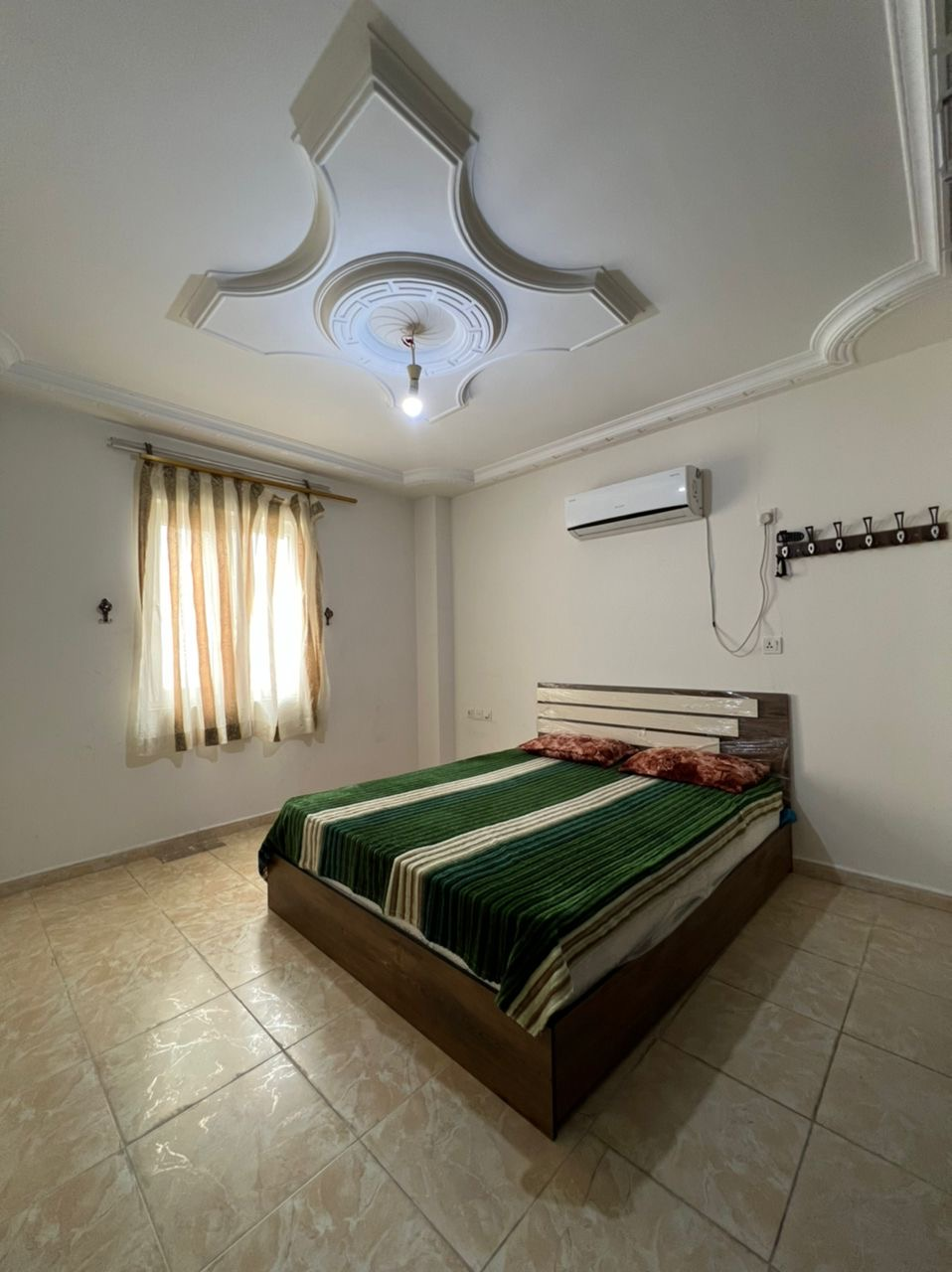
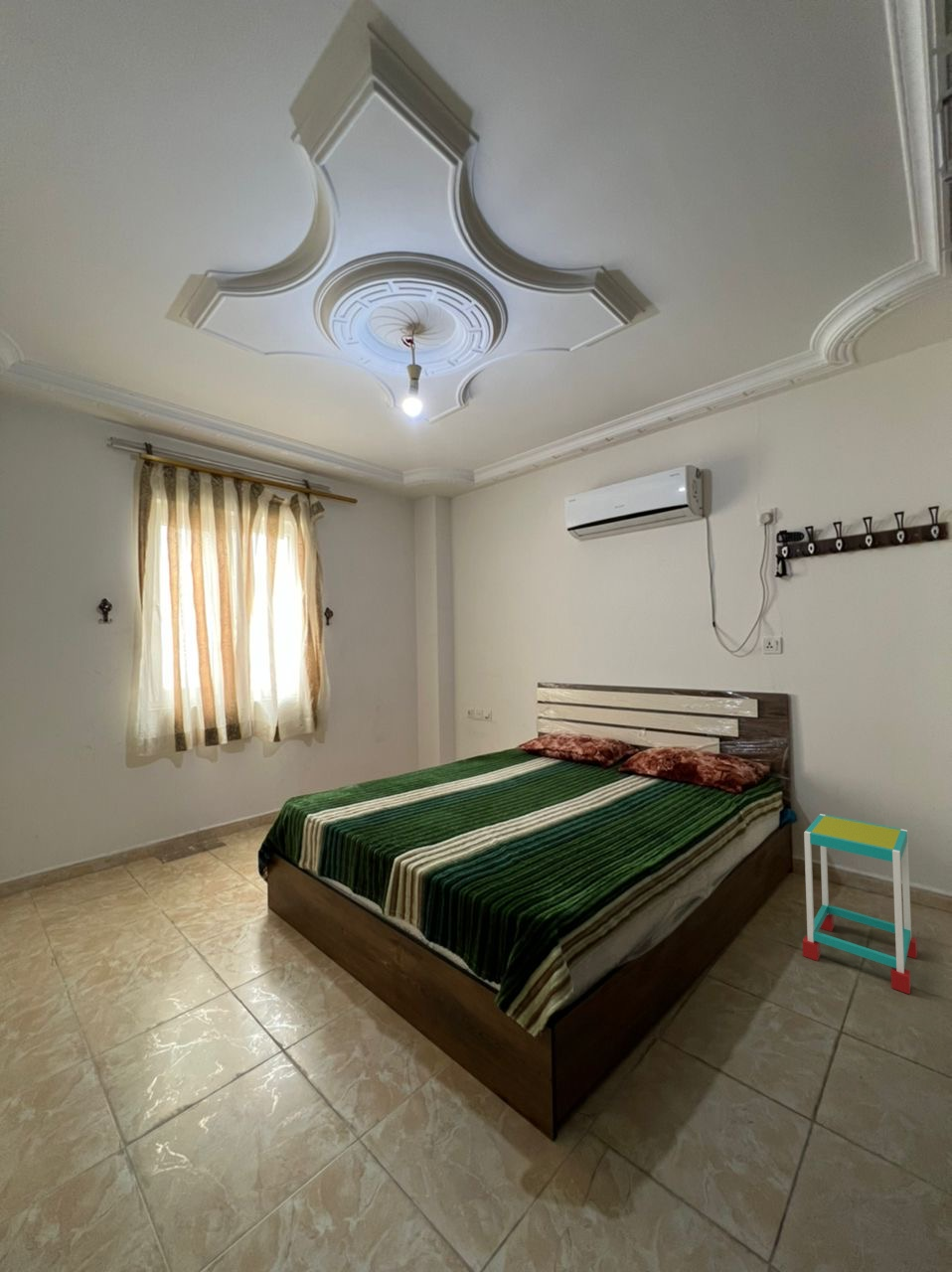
+ side table [802,813,918,995]
